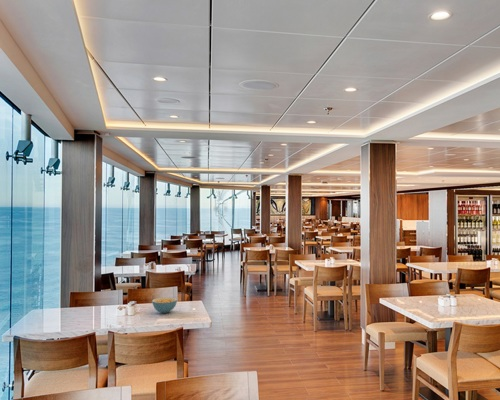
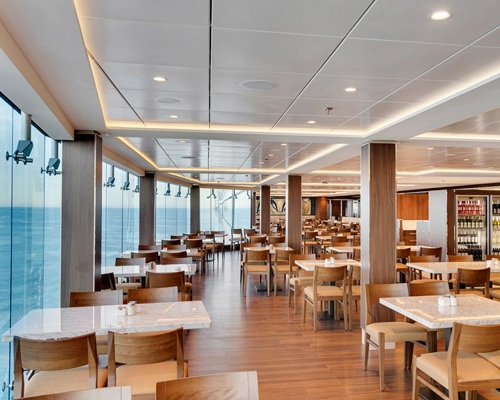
- cereal bowl [151,296,178,314]
